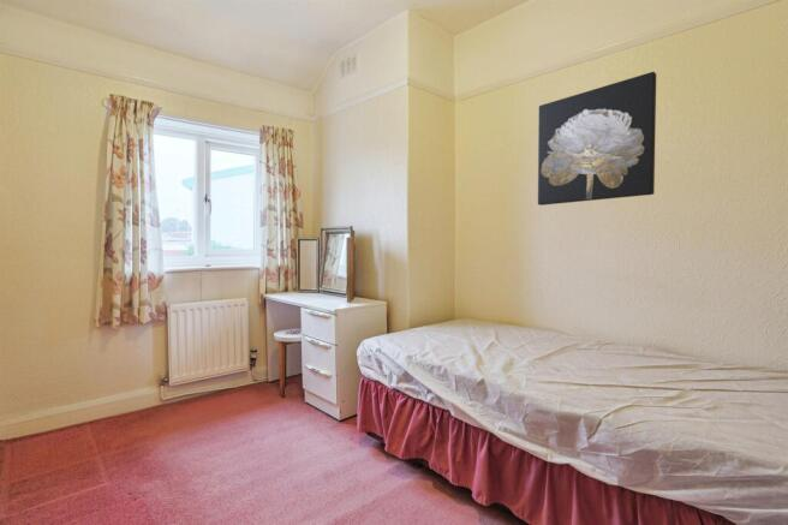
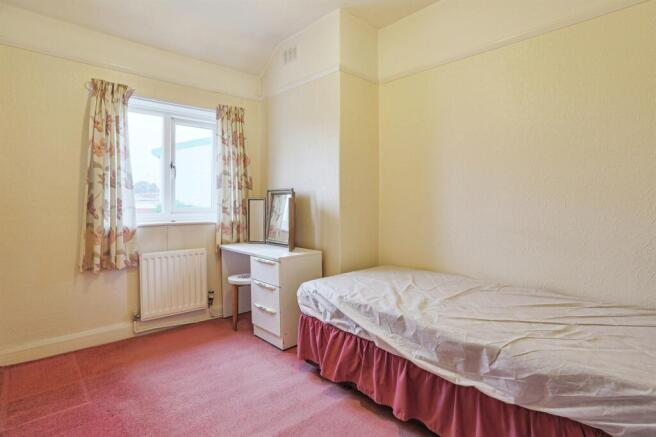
- wall art [537,71,657,207]
